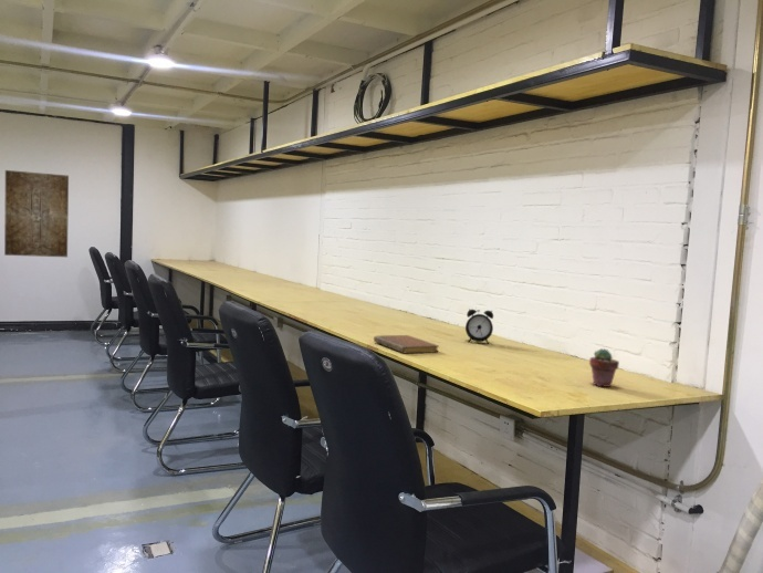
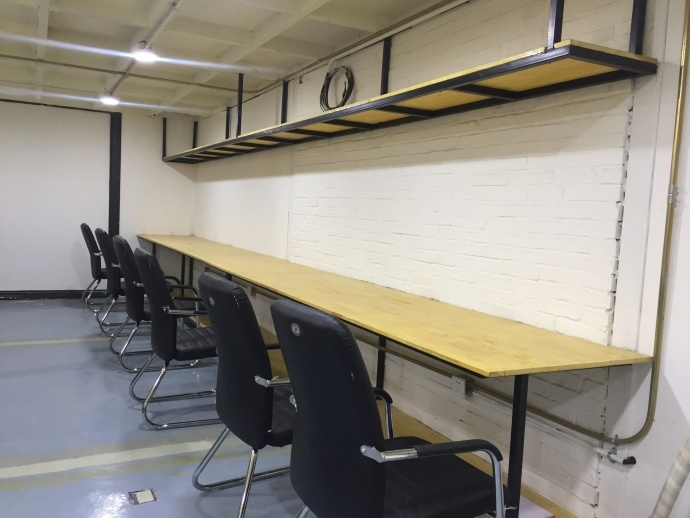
- alarm clock [464,308,494,345]
- wall art [3,169,70,258]
- potted succulent [588,347,620,388]
- notebook [373,334,440,354]
